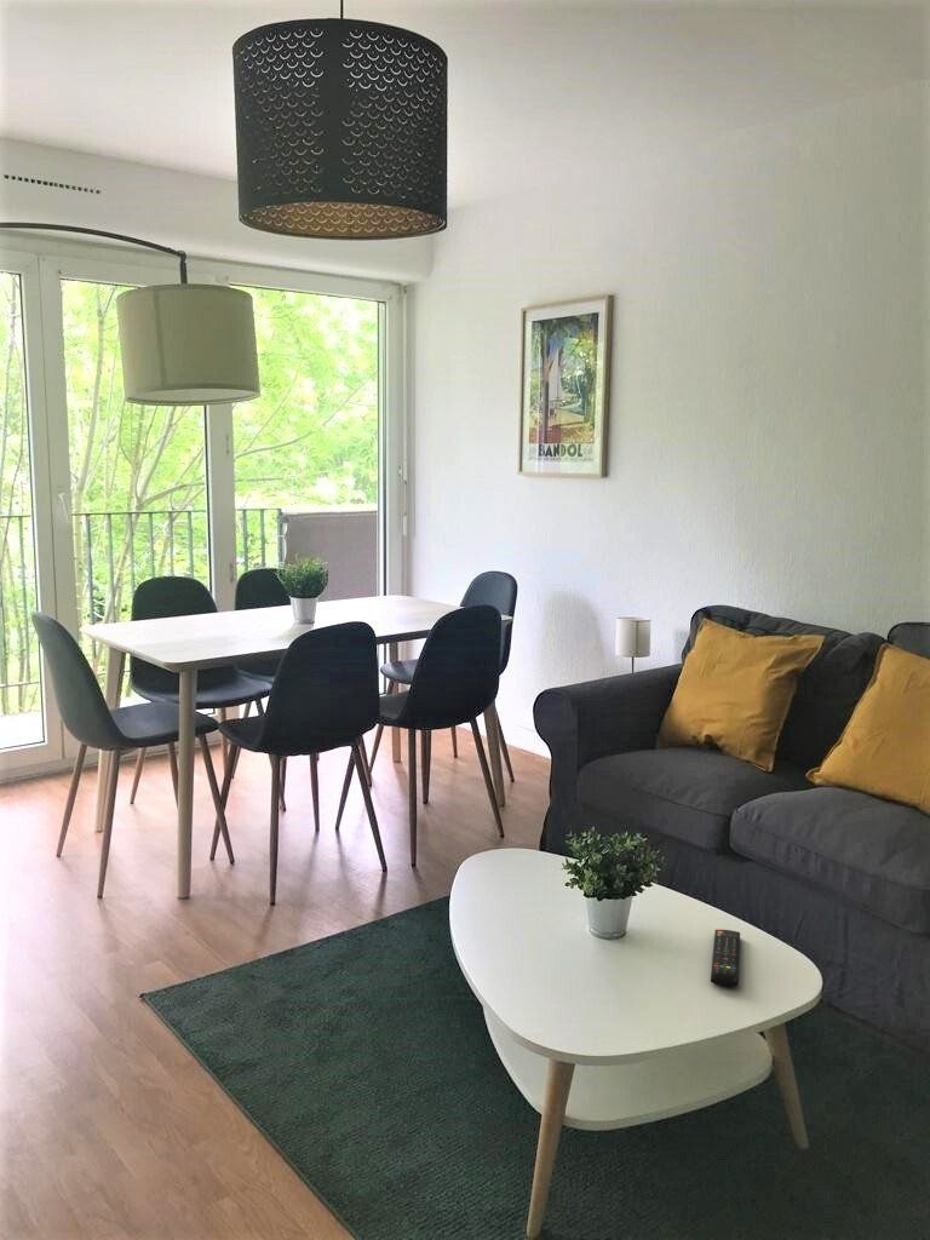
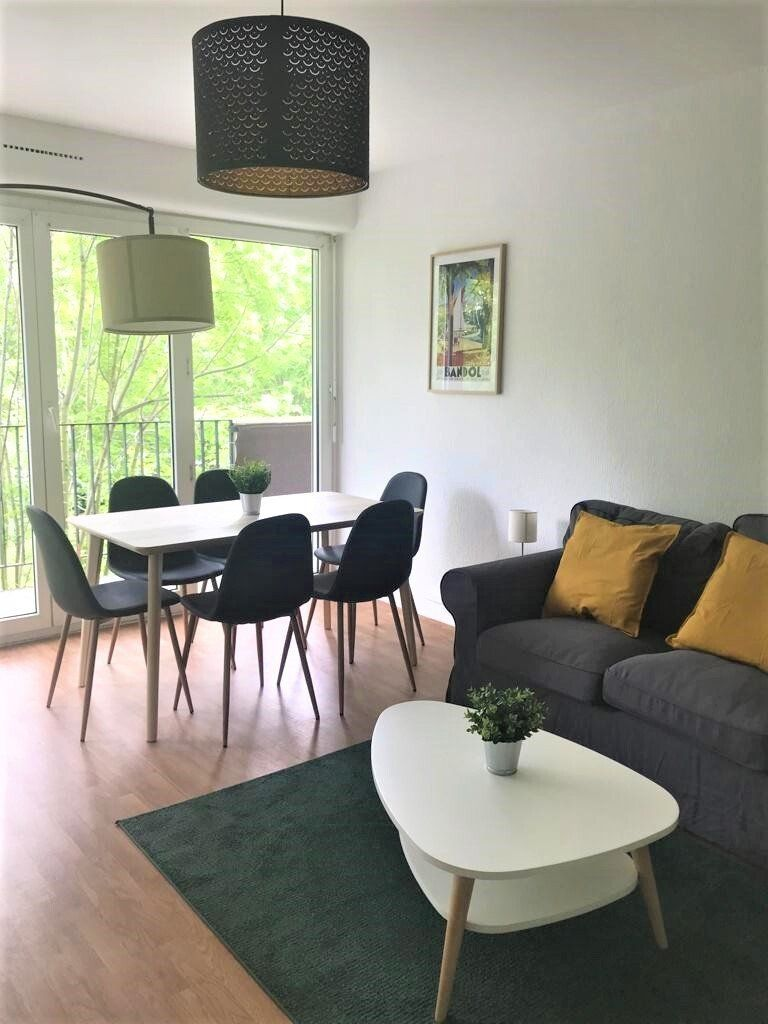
- remote control [710,929,741,988]
